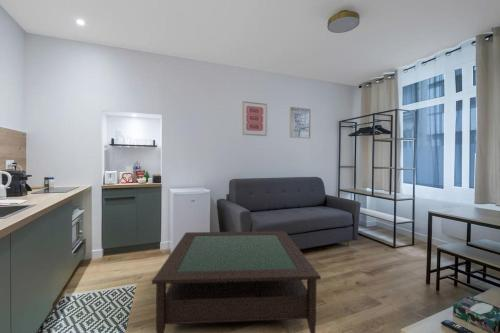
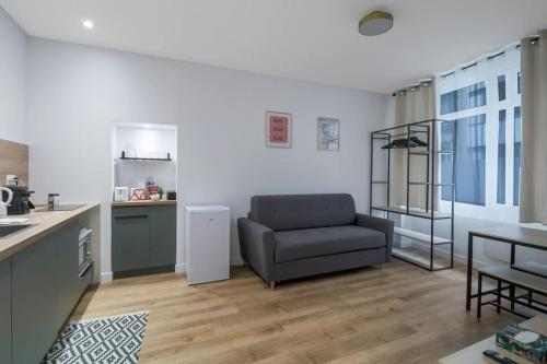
- coffee table [151,230,322,333]
